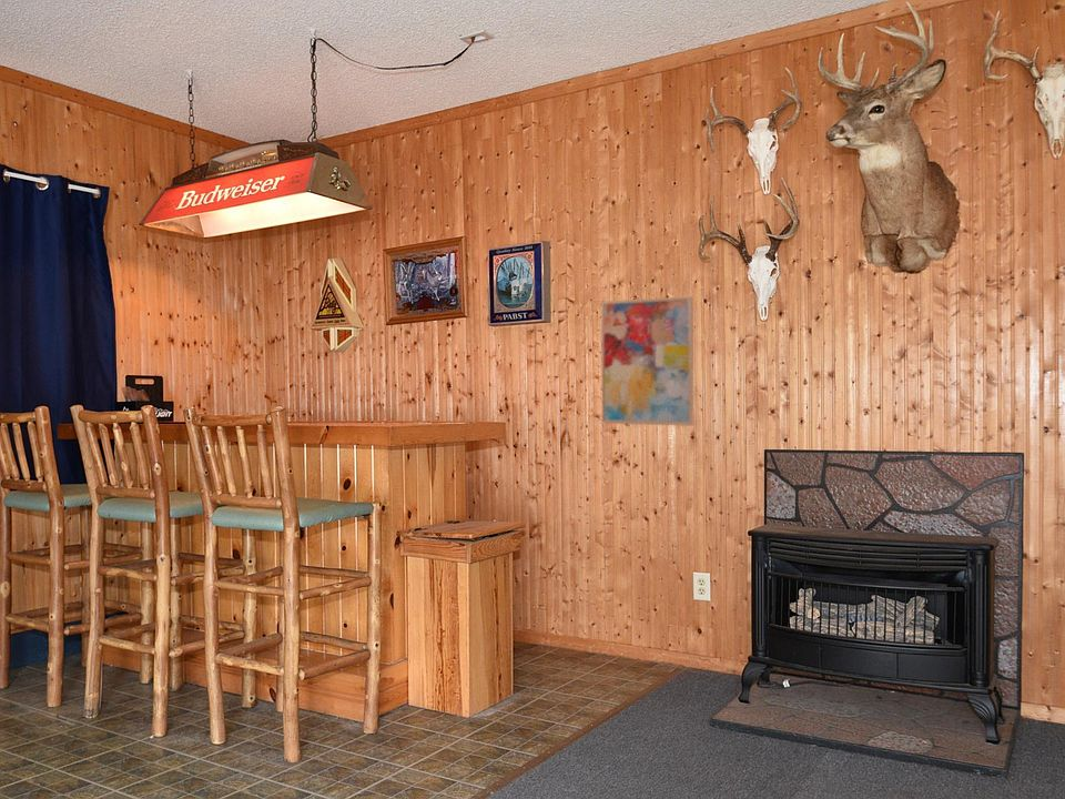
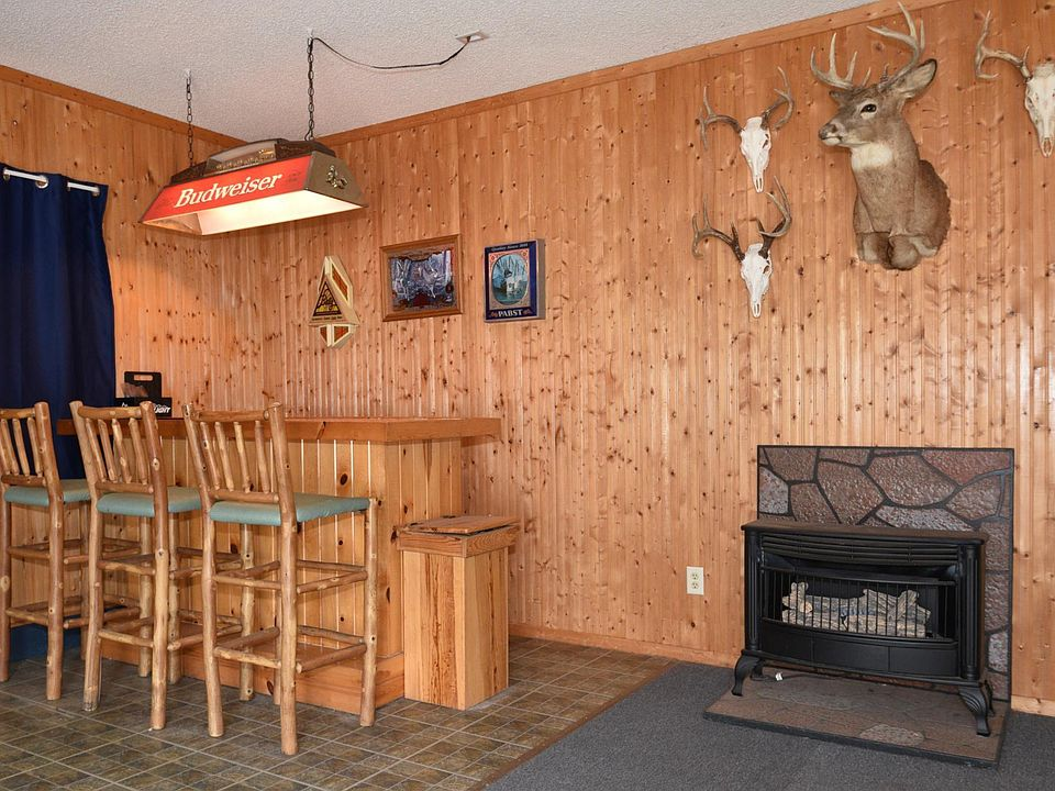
- wall art [600,295,694,427]
